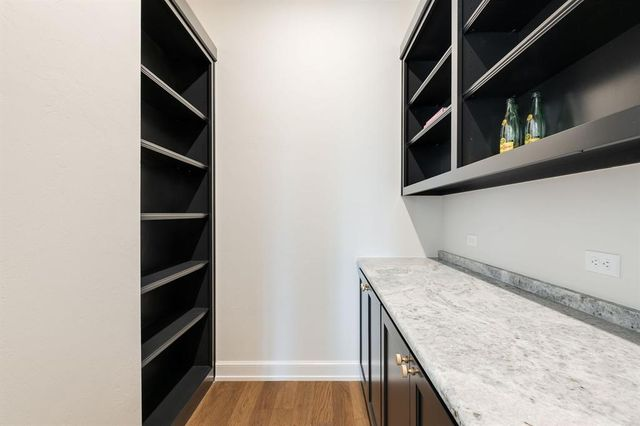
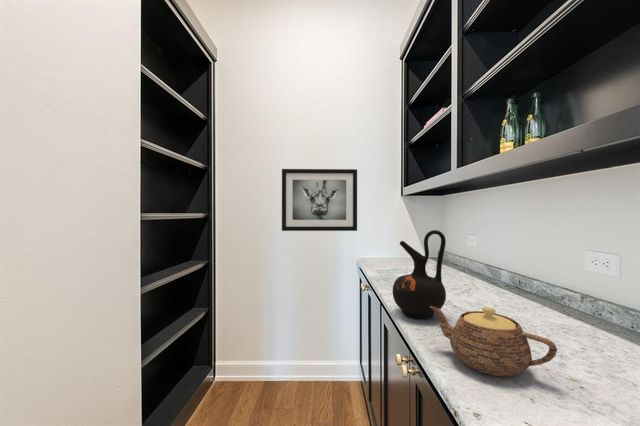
+ wall art [281,168,358,232]
+ teapot [430,306,558,378]
+ ceramic jug [392,229,447,320]
